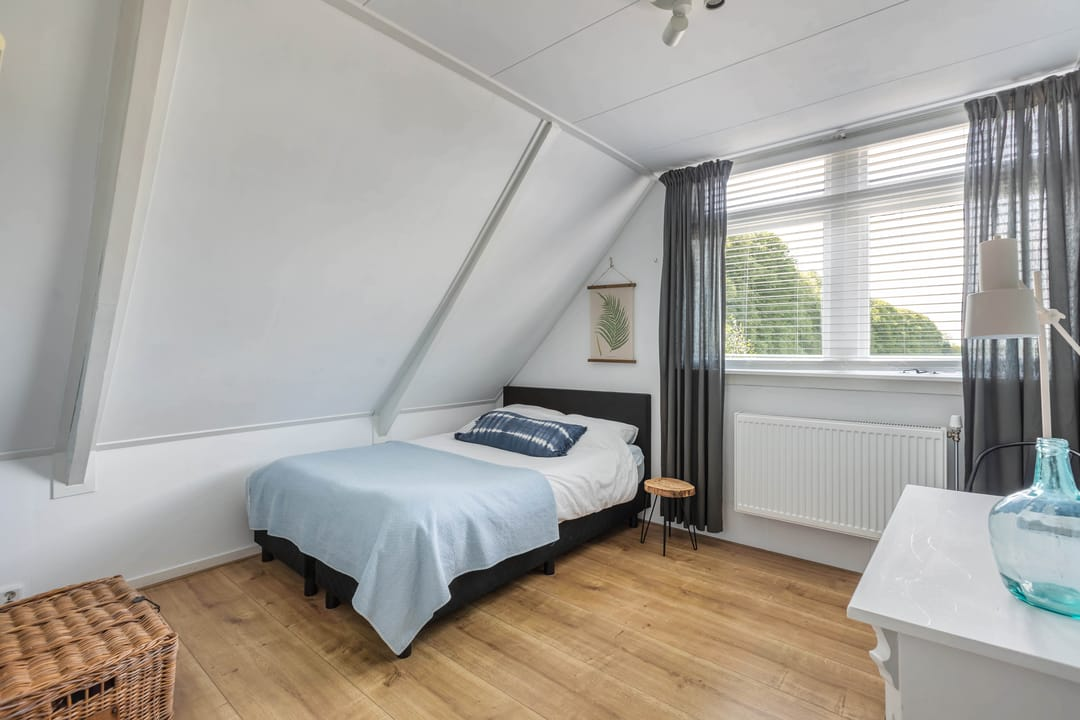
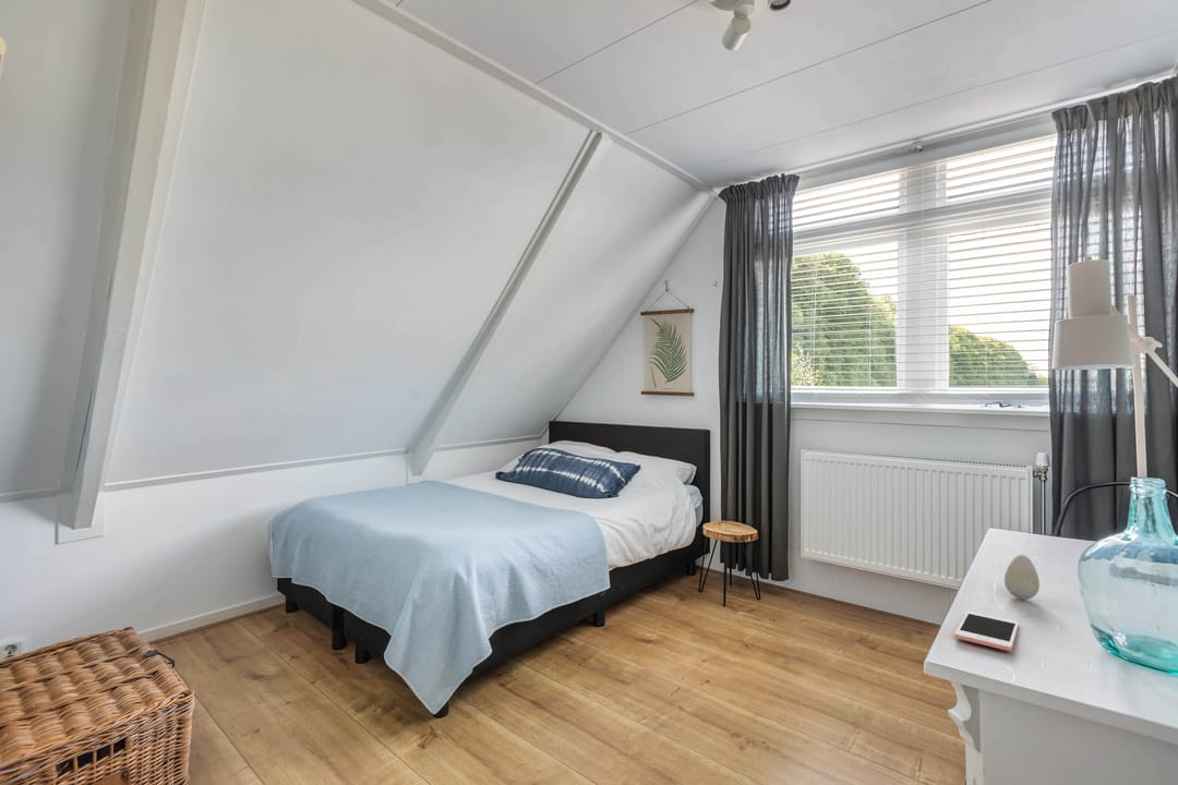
+ decorative egg [1003,554,1041,601]
+ cell phone [953,611,1020,652]
